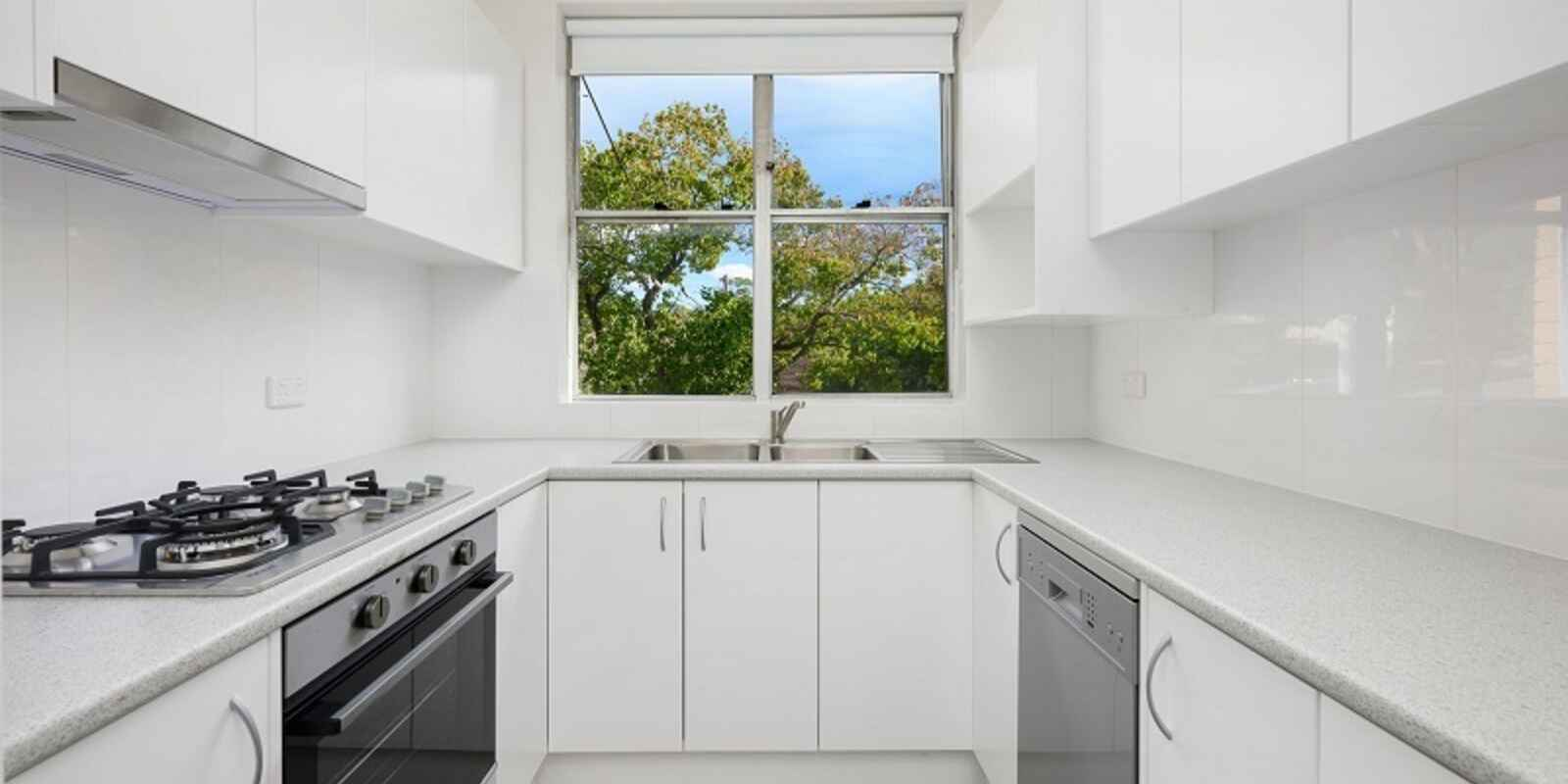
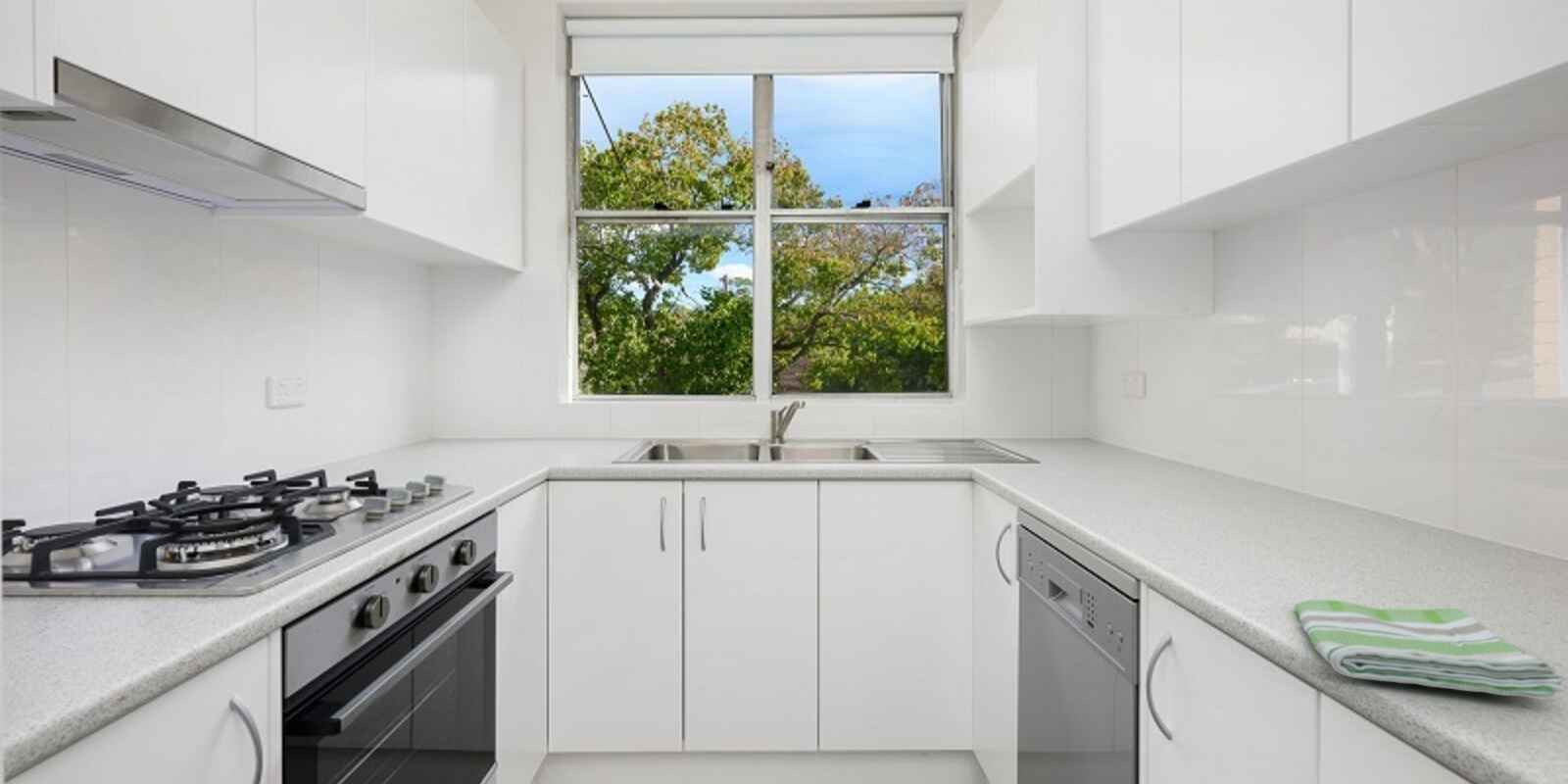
+ dish towel [1294,599,1567,702]
